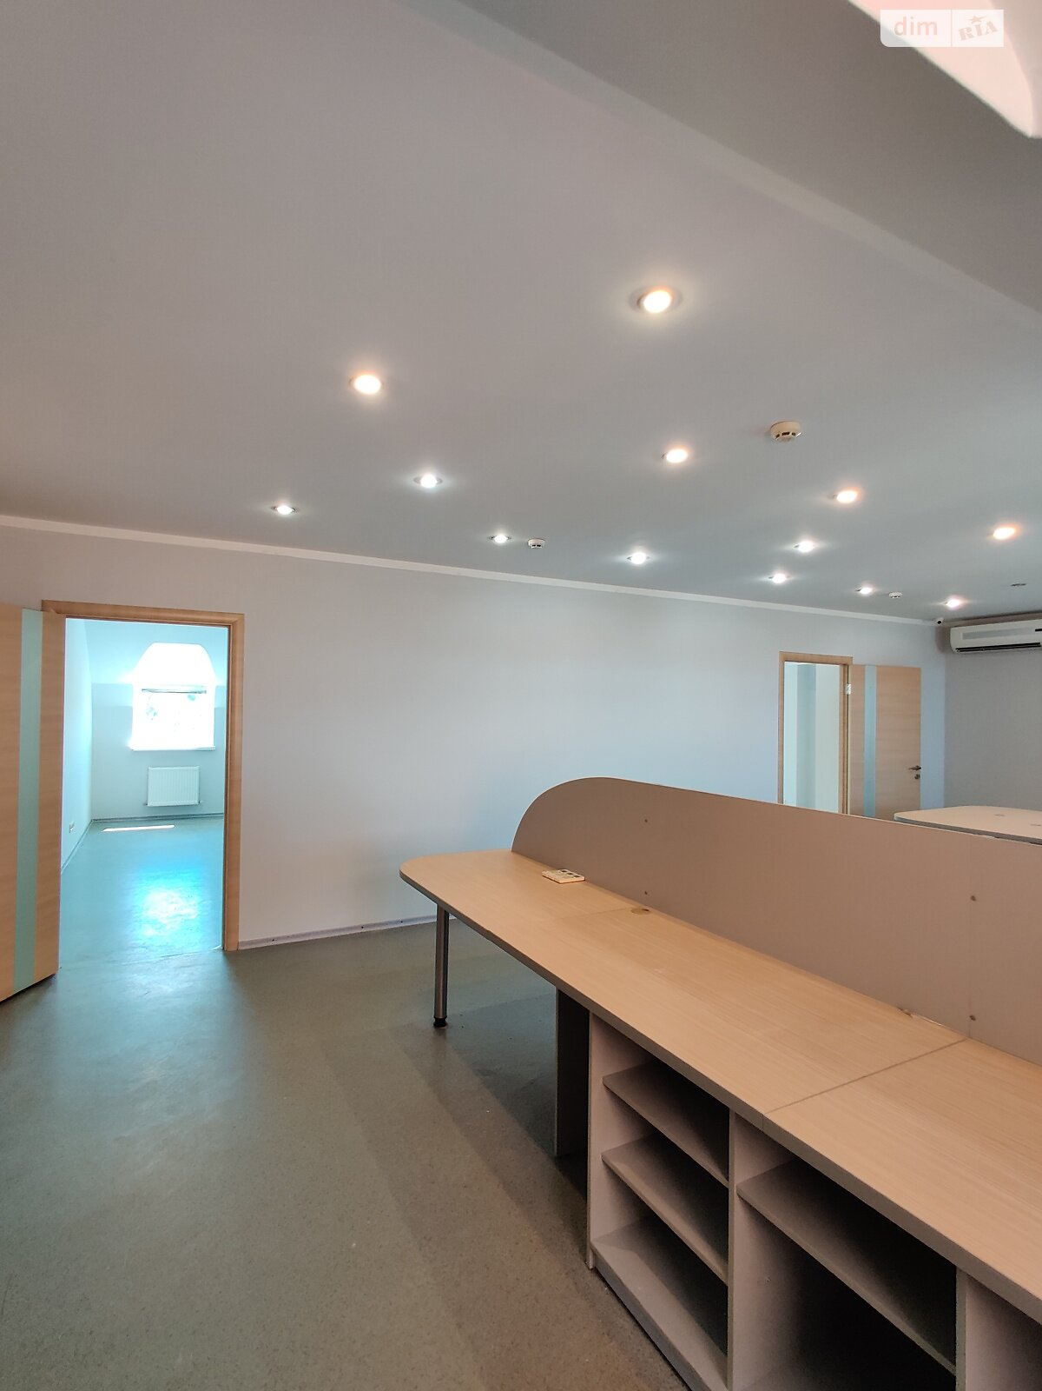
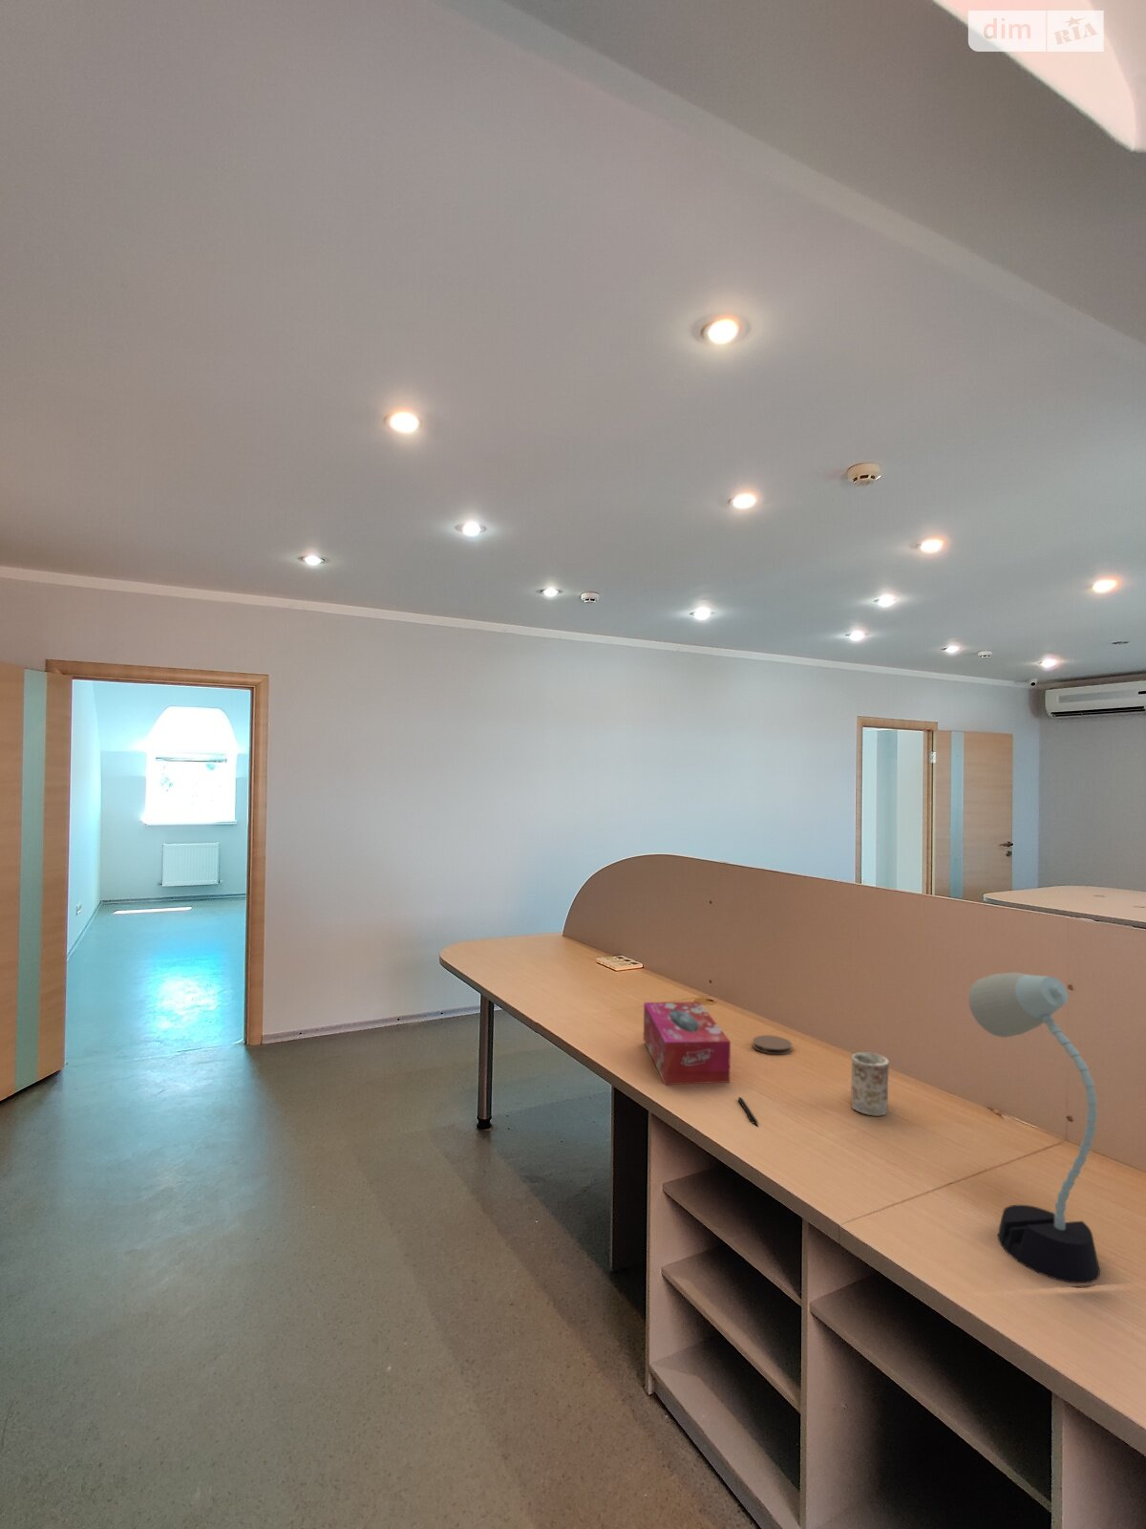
+ coaster [751,1034,792,1056]
+ pen [737,1096,760,1127]
+ desk lamp [968,972,1101,1289]
+ tissue box [643,1002,732,1086]
+ mug [851,1051,890,1117]
